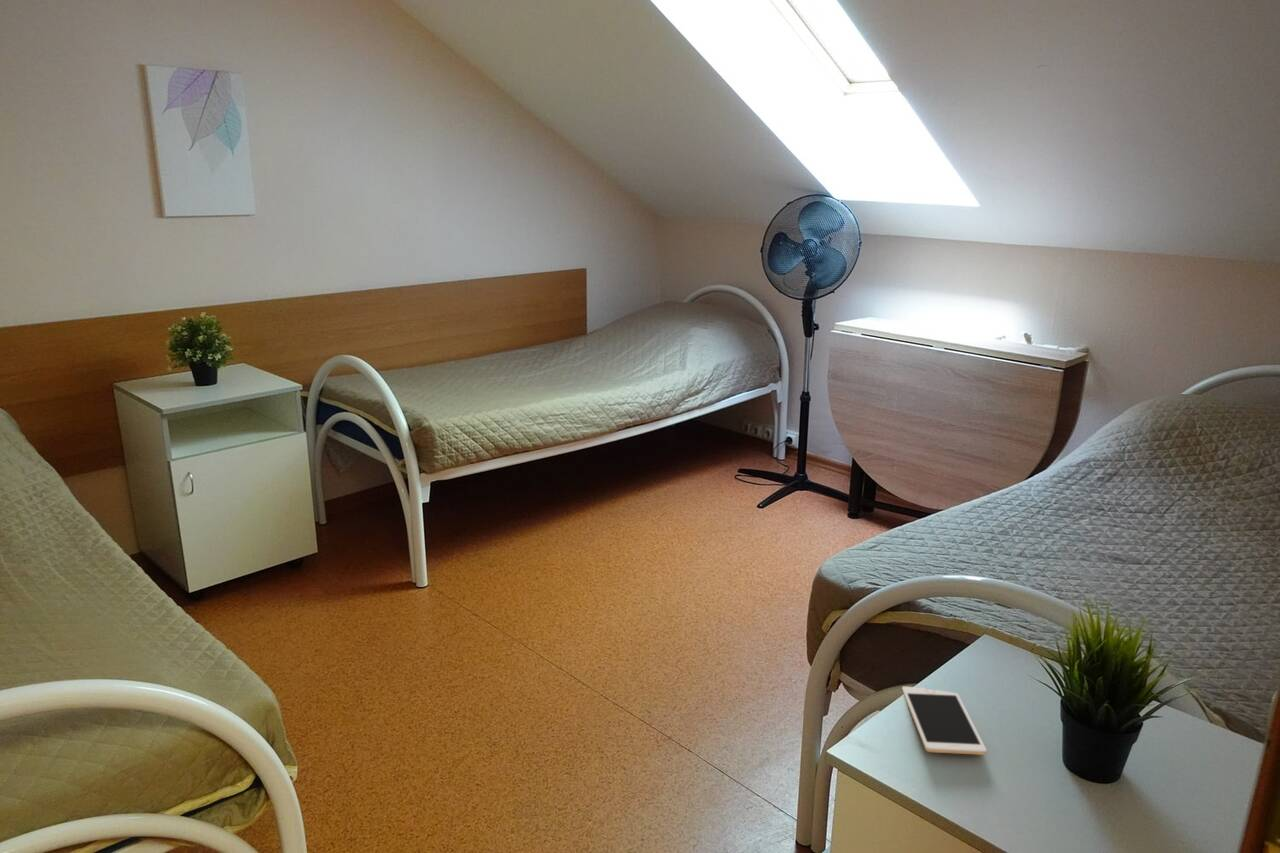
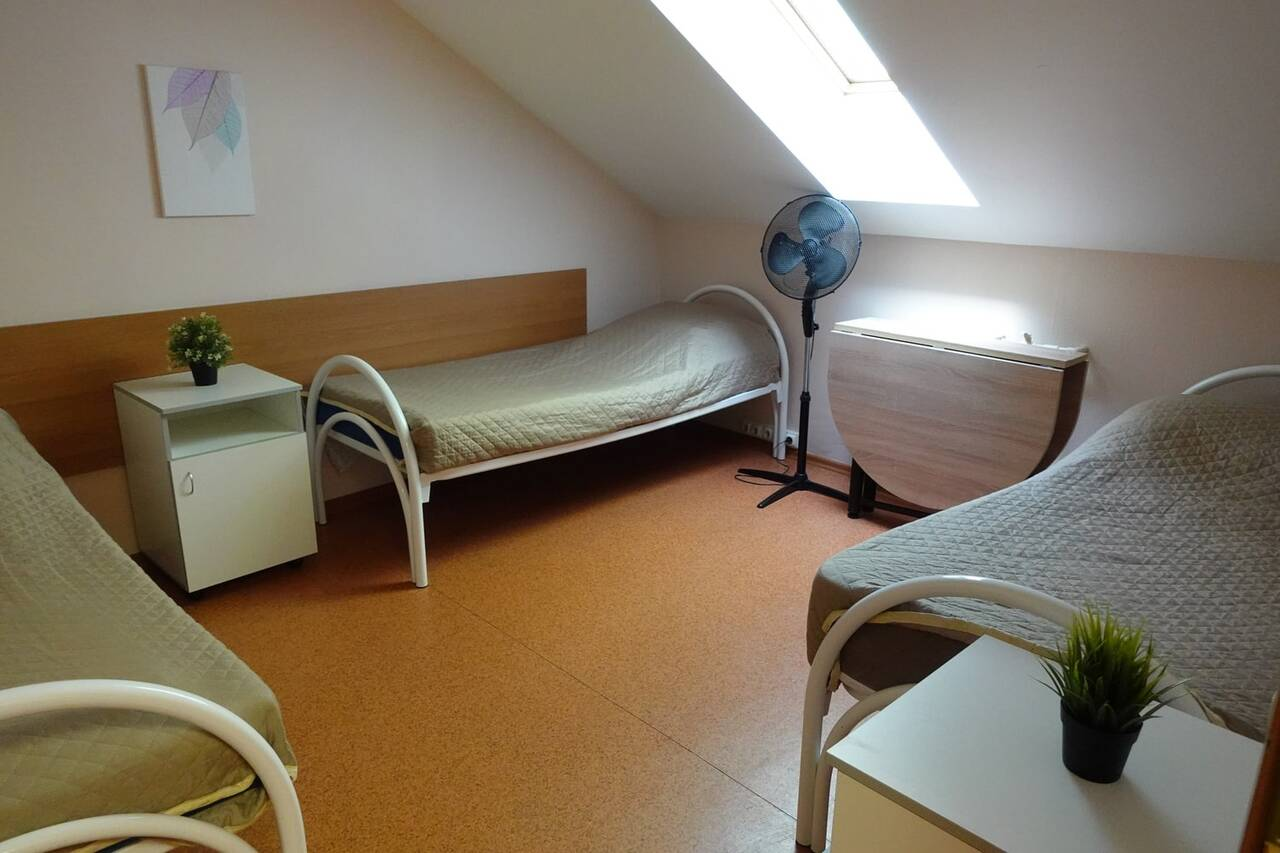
- cell phone [901,685,987,756]
